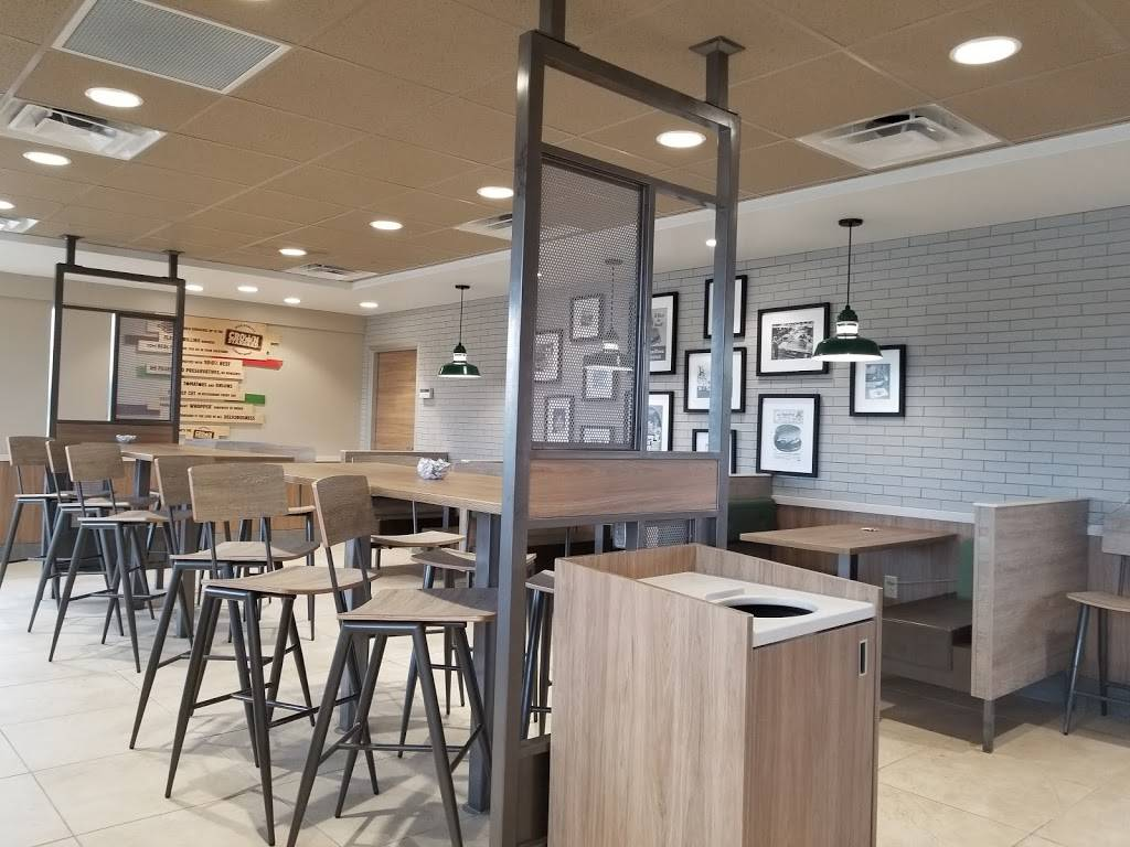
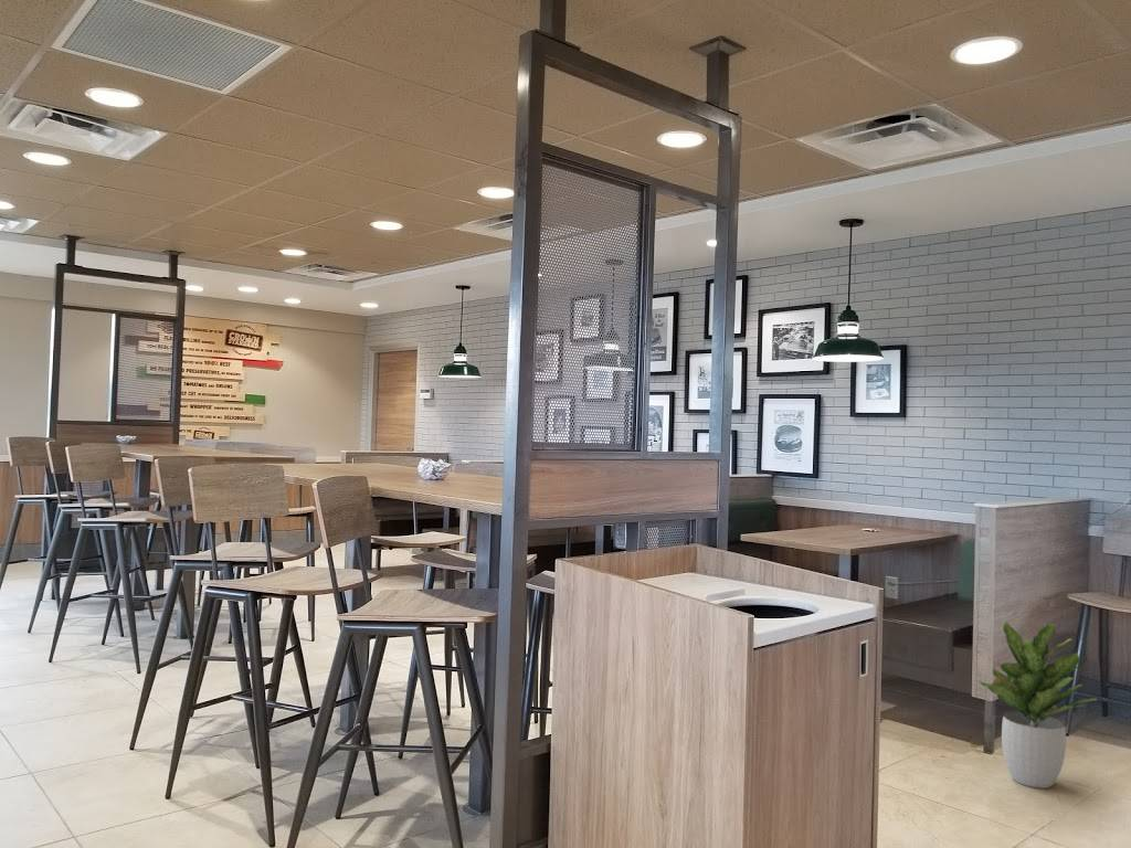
+ potted plant [976,621,1098,789]
